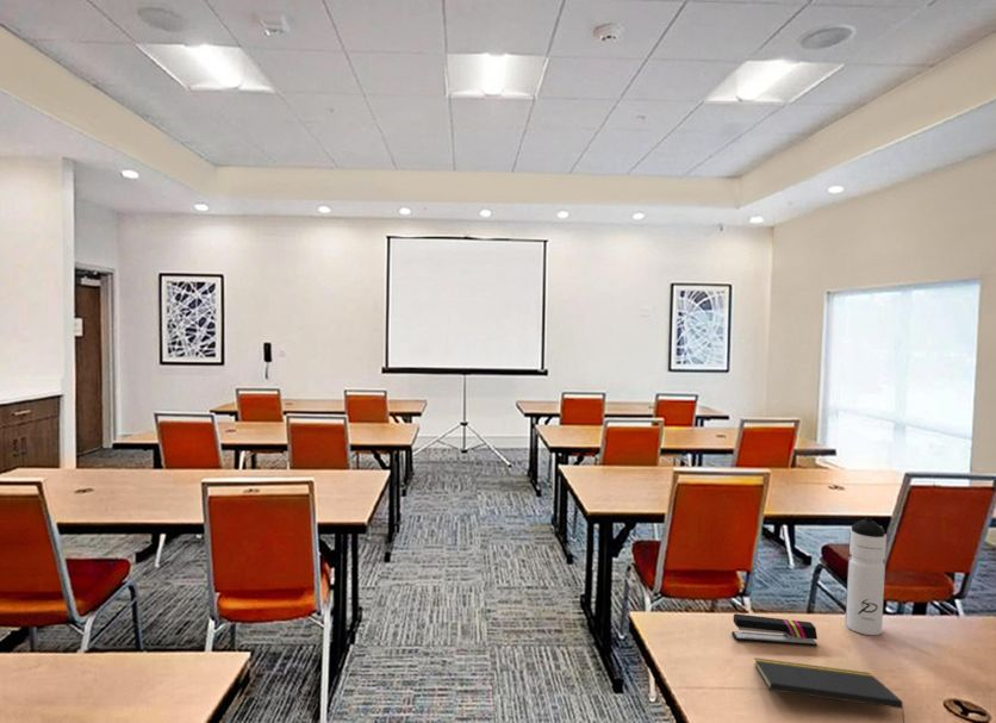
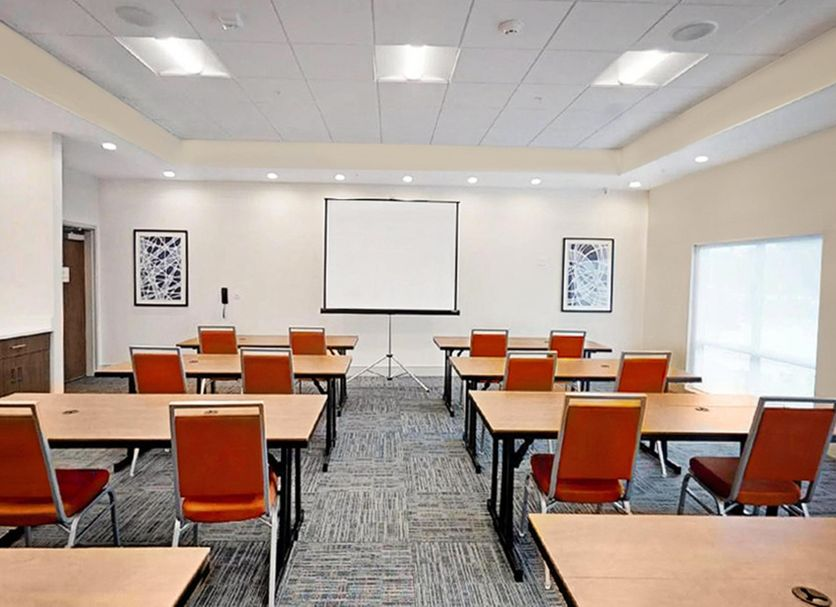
- water bottle [845,516,888,636]
- notepad [753,656,905,723]
- stapler [730,612,818,648]
